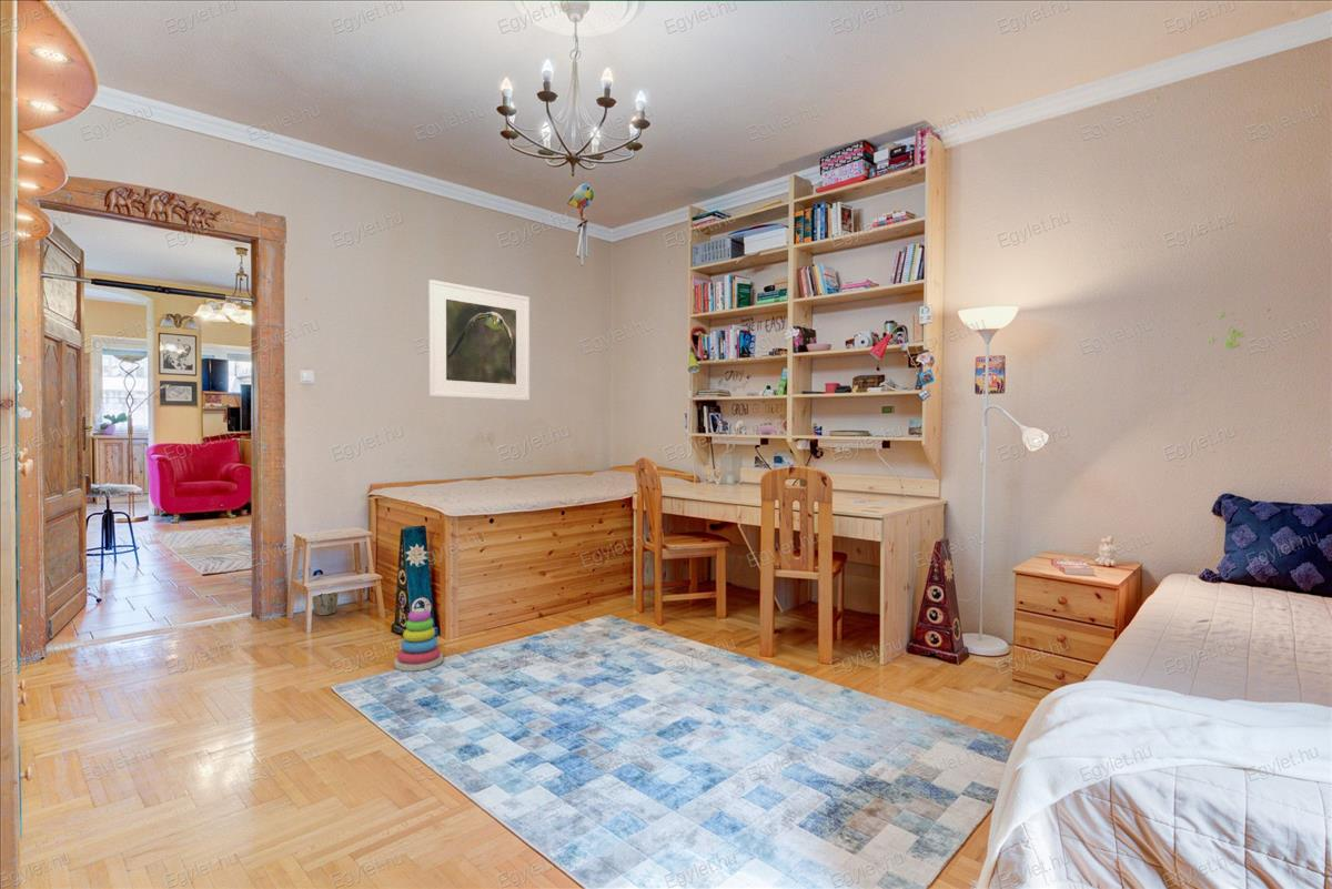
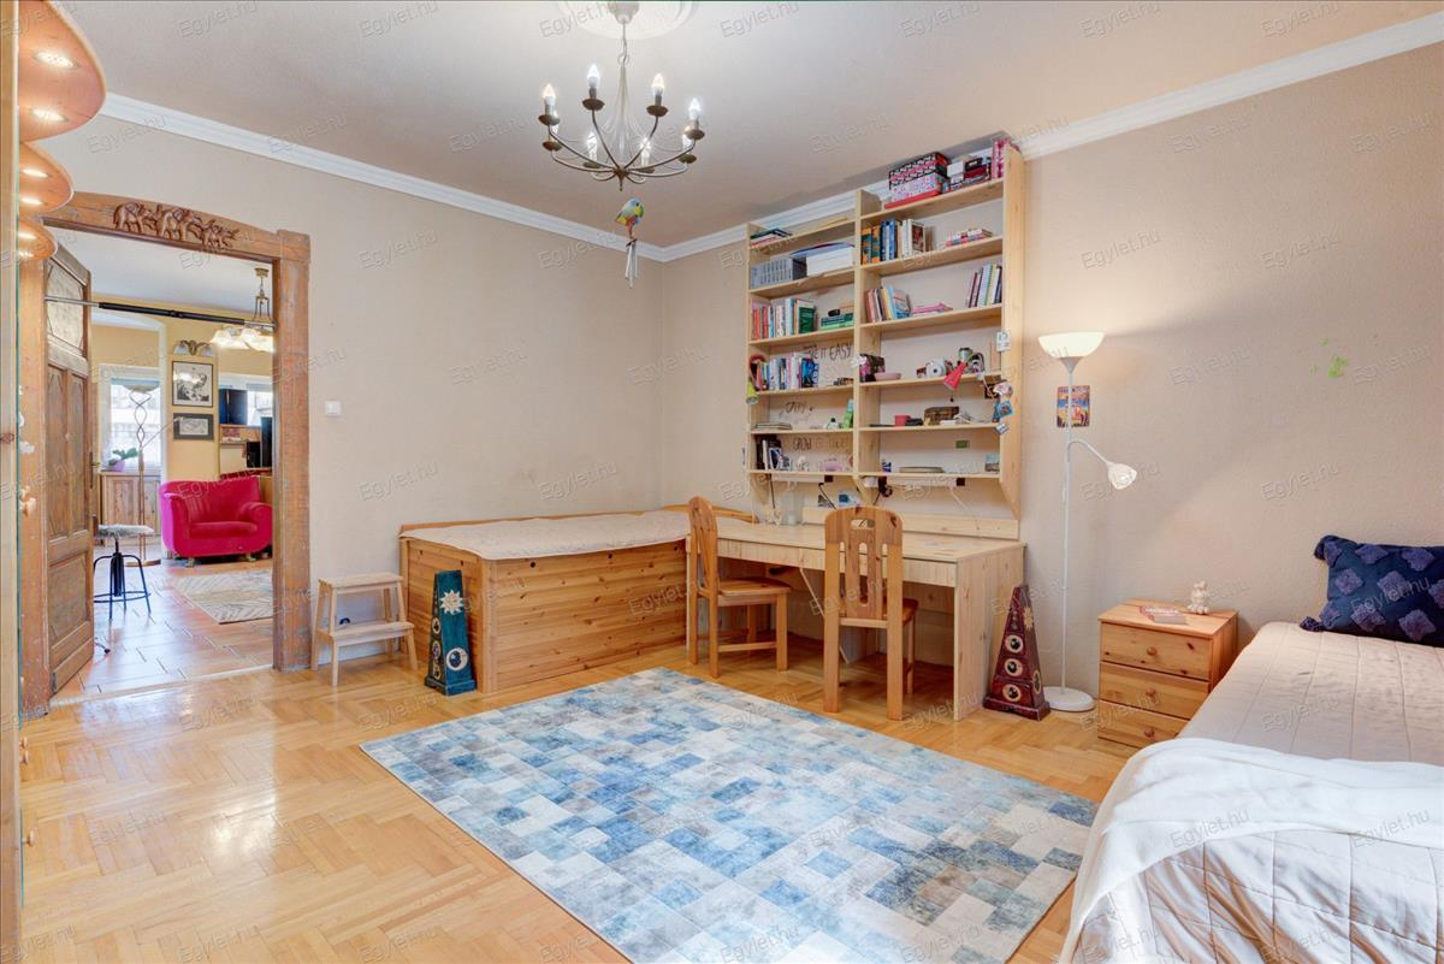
- plant pot [312,592,340,616]
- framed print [428,279,531,402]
- stacking toy [393,607,444,673]
